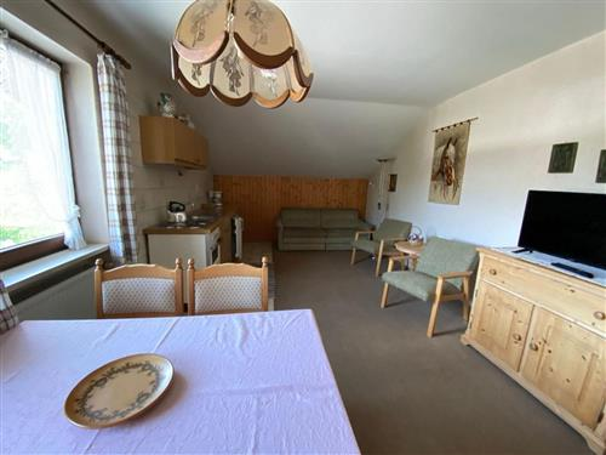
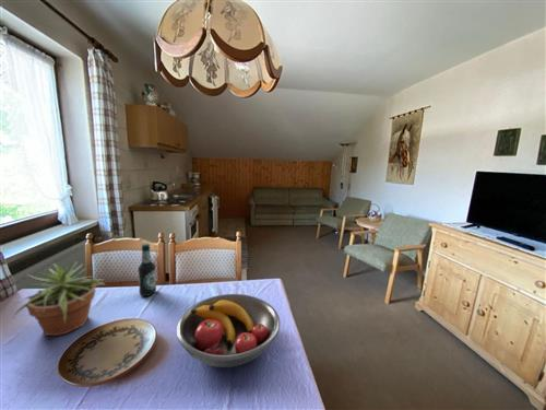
+ bottle [136,243,157,297]
+ potted plant [11,260,107,337]
+ fruit bowl [176,293,281,368]
